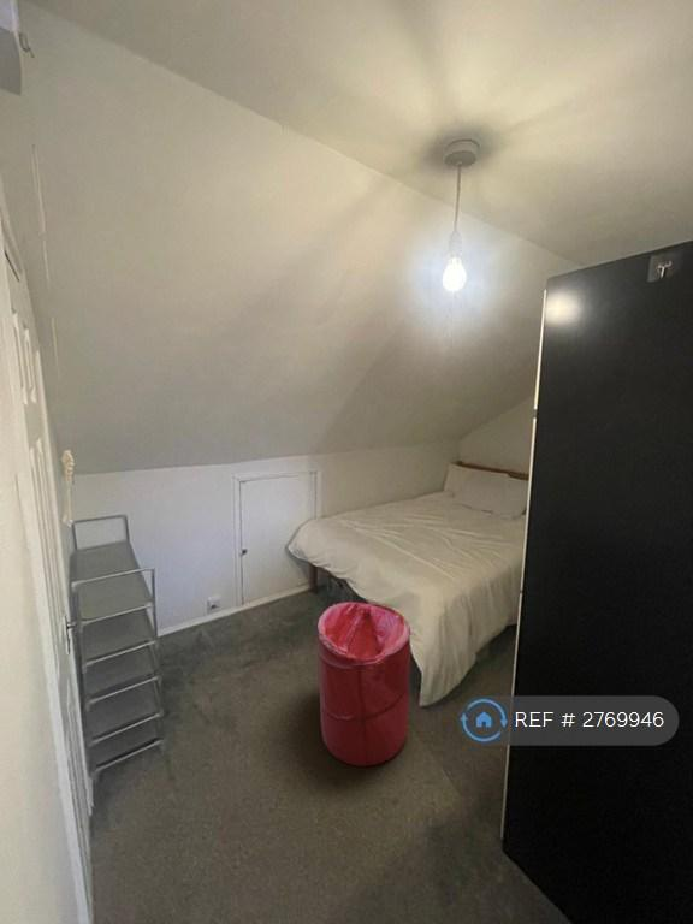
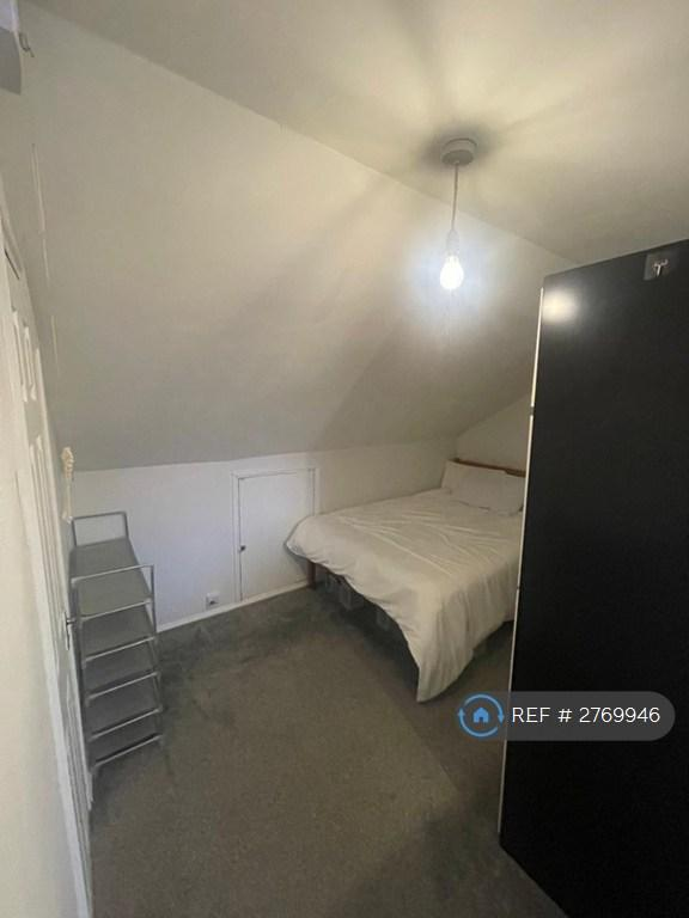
- laundry hamper [316,602,411,768]
